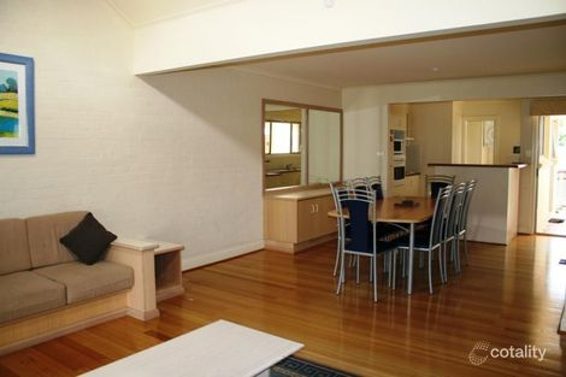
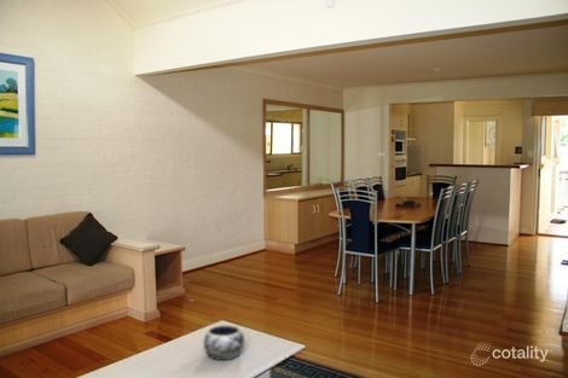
+ decorative bowl [203,324,245,361]
